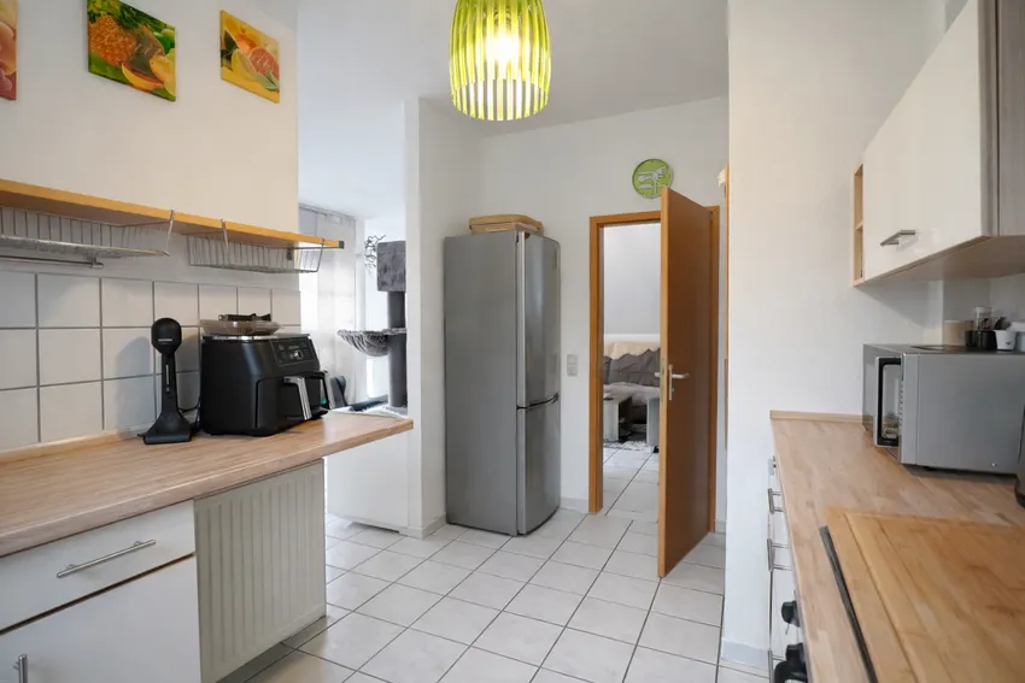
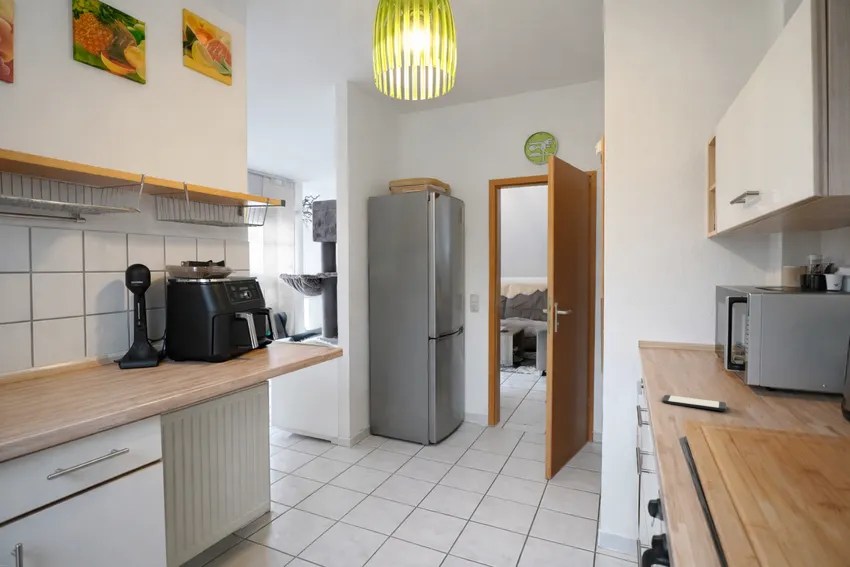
+ smartphone [661,394,727,412]
